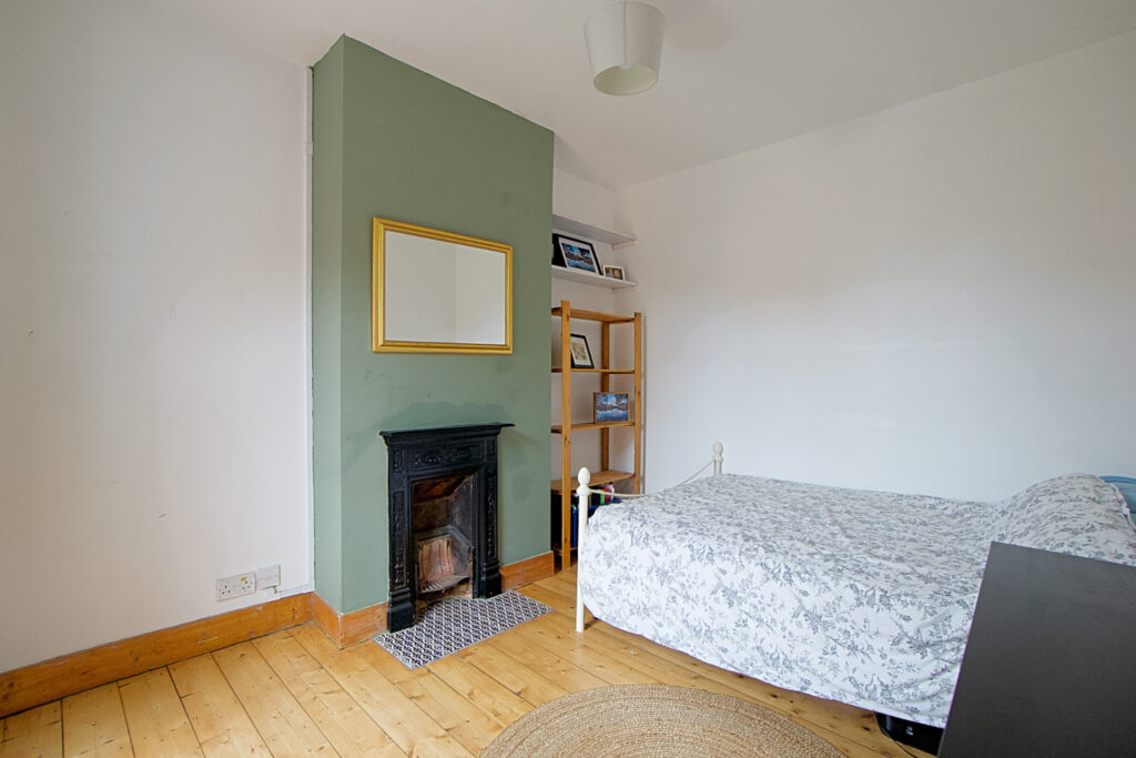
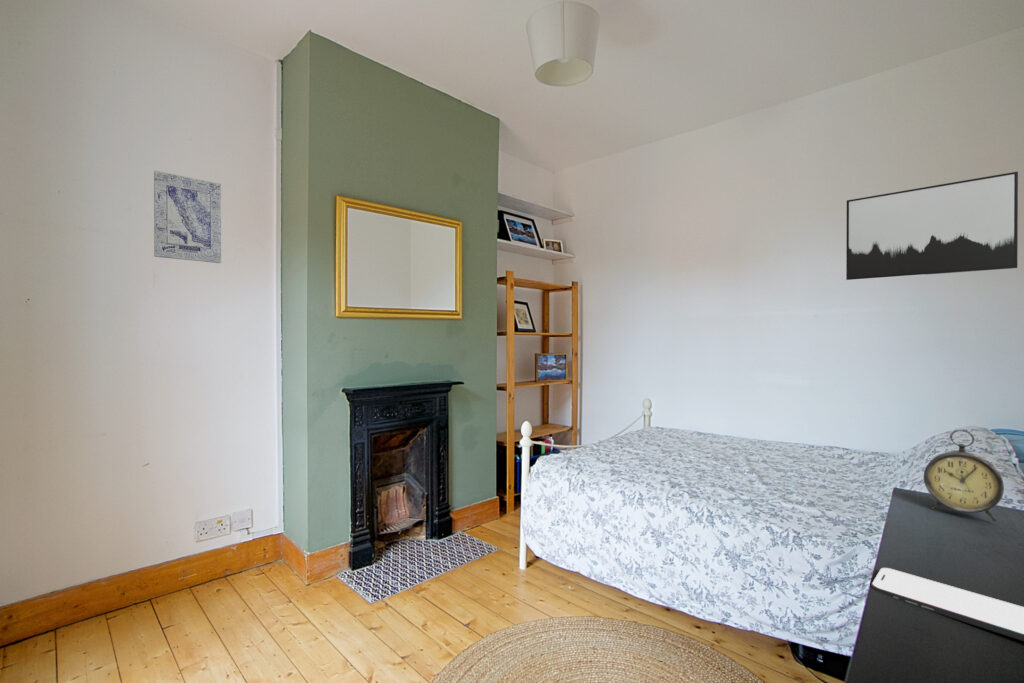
+ wall art [153,170,222,264]
+ wall art [845,171,1019,281]
+ alarm clock [923,429,1005,523]
+ smartphone [870,567,1024,642]
